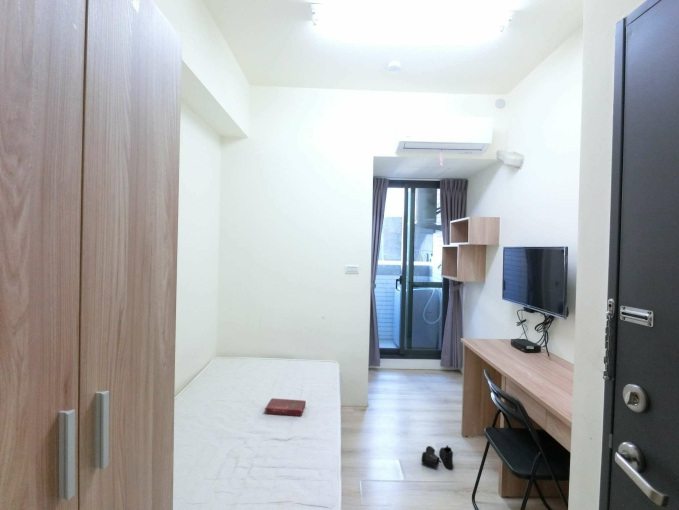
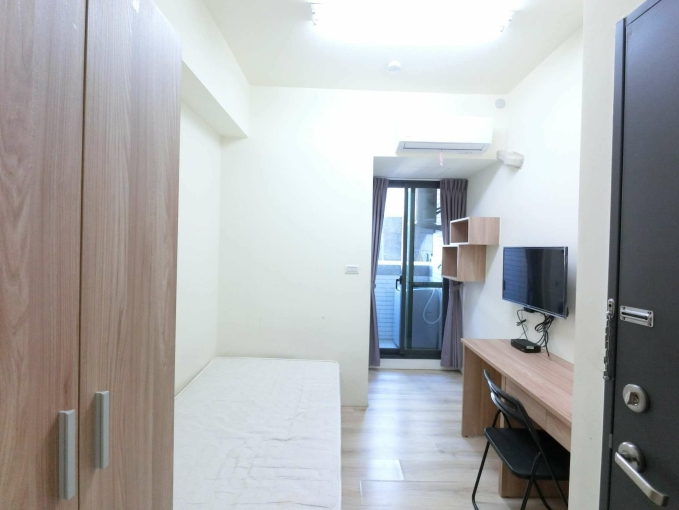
- boots [420,445,454,470]
- book [264,397,307,417]
